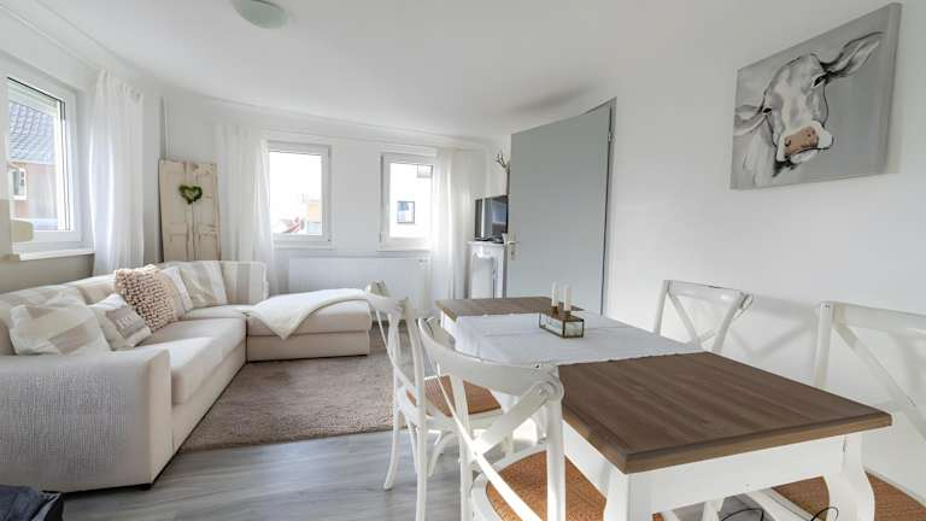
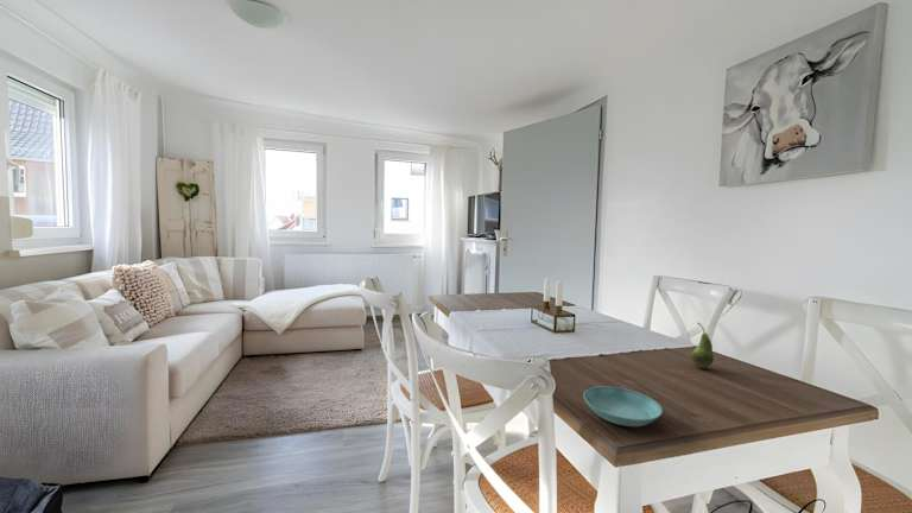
+ saucer [582,385,664,428]
+ fruit [690,322,715,369]
